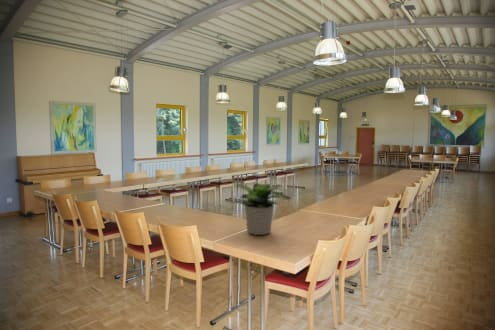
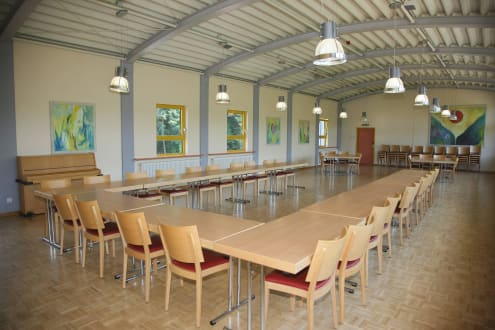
- potted plant [234,182,292,236]
